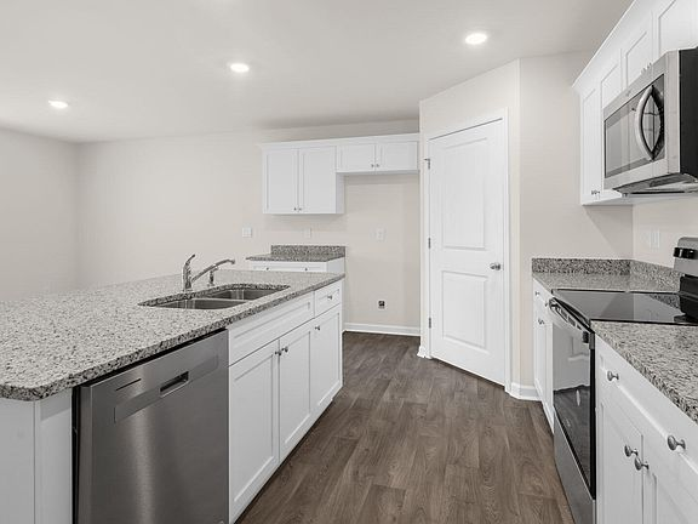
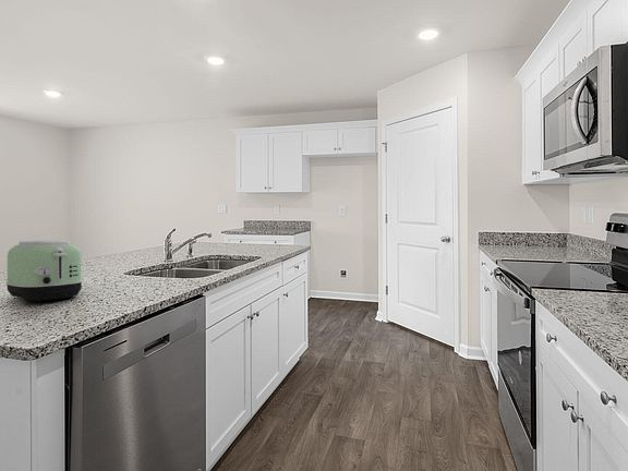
+ toaster [4,240,84,303]
